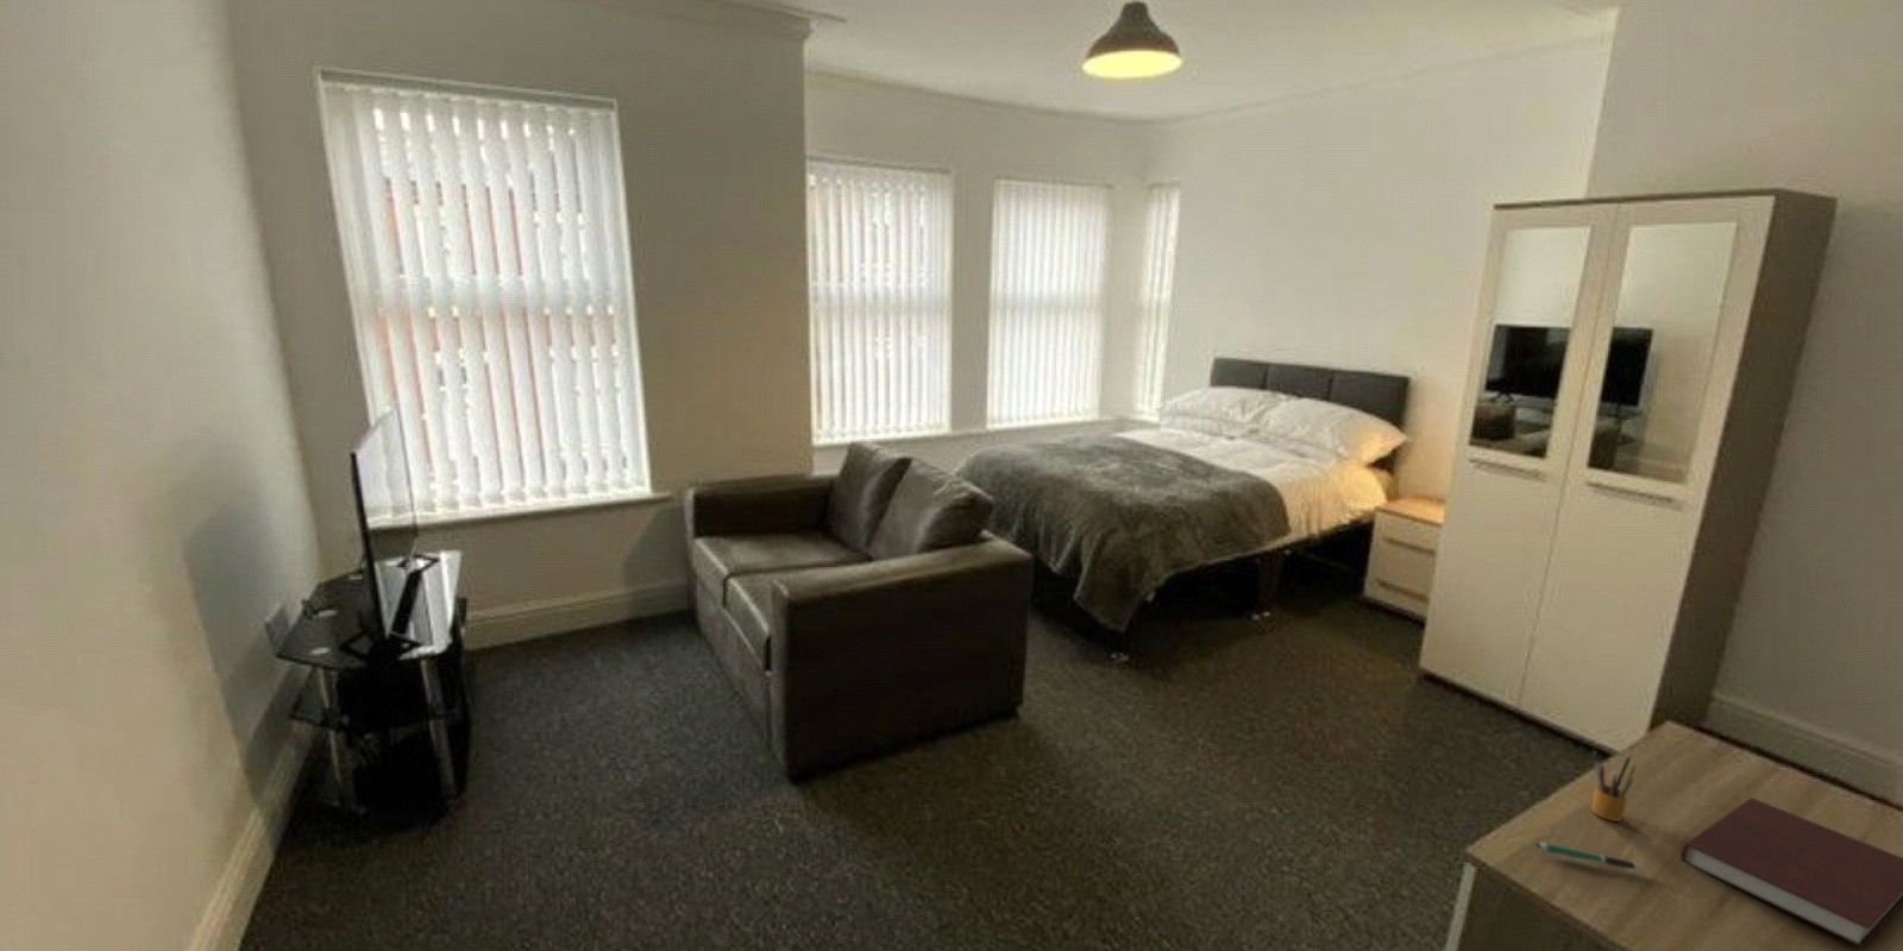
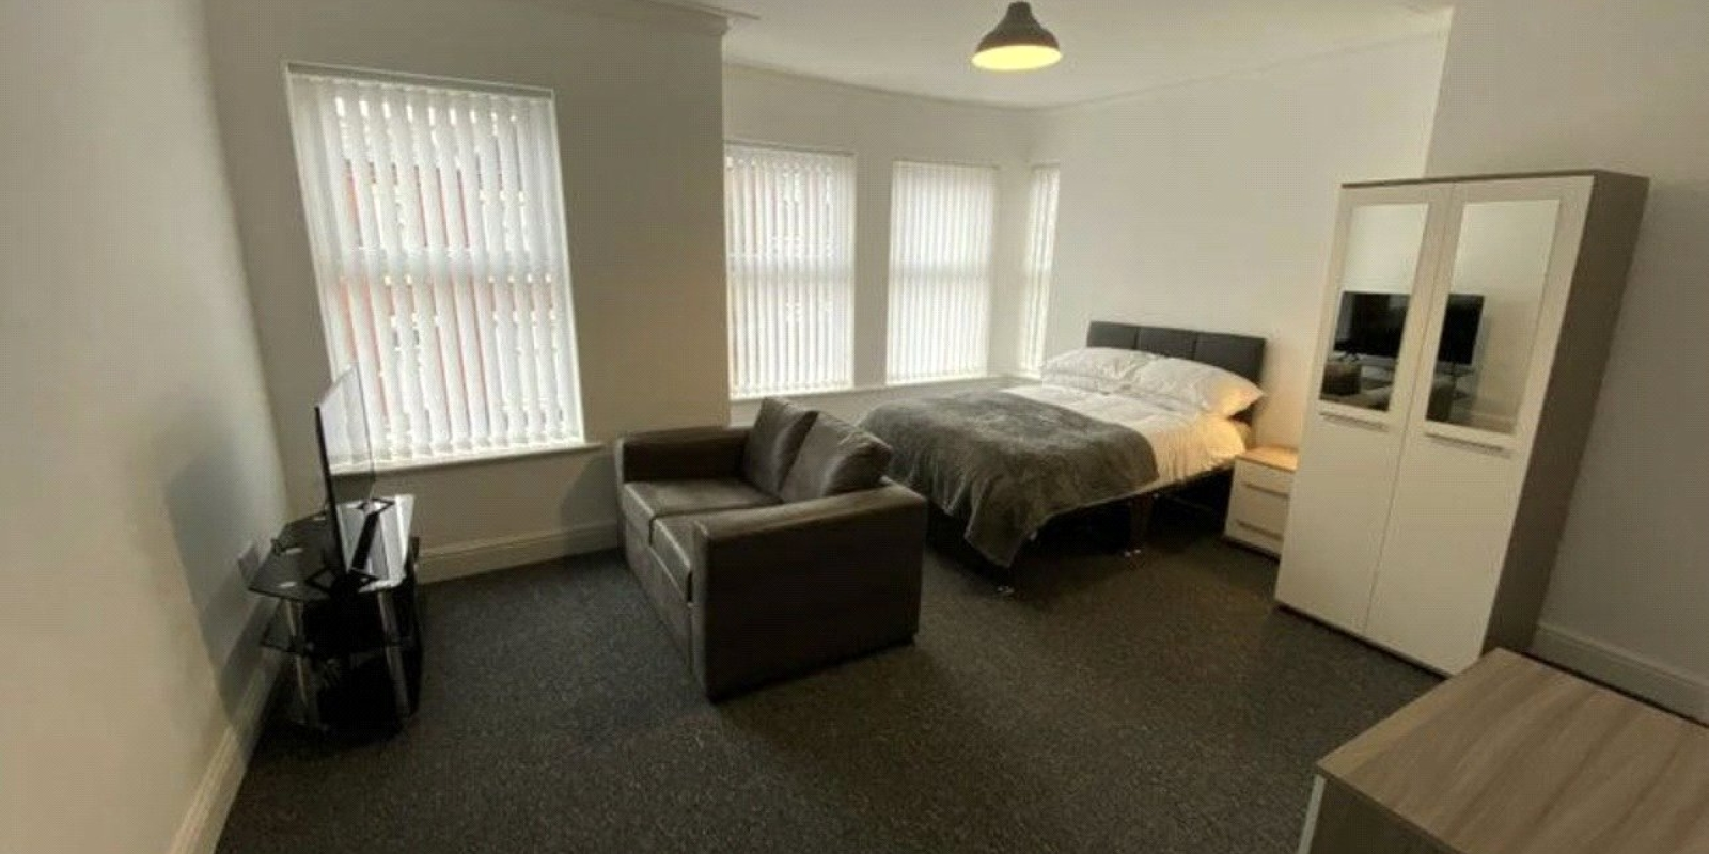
- notebook [1680,797,1903,949]
- pen [1534,842,1646,870]
- pencil box [1590,747,1636,822]
